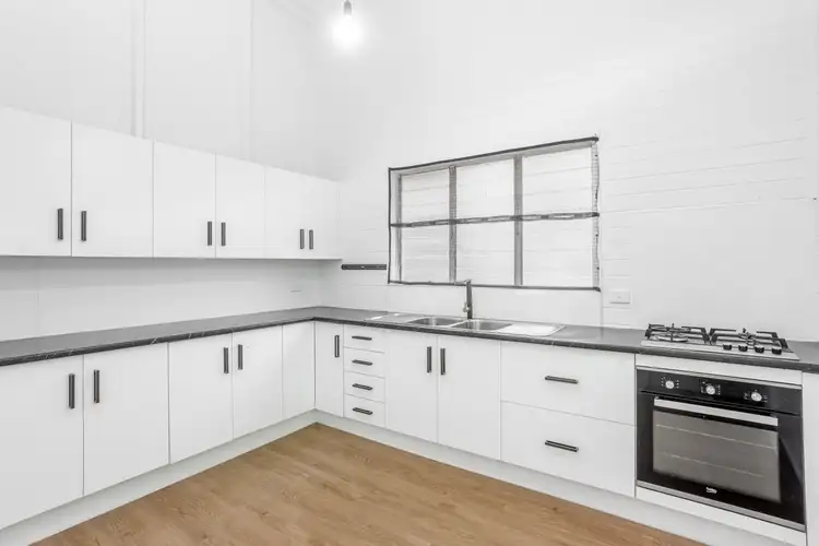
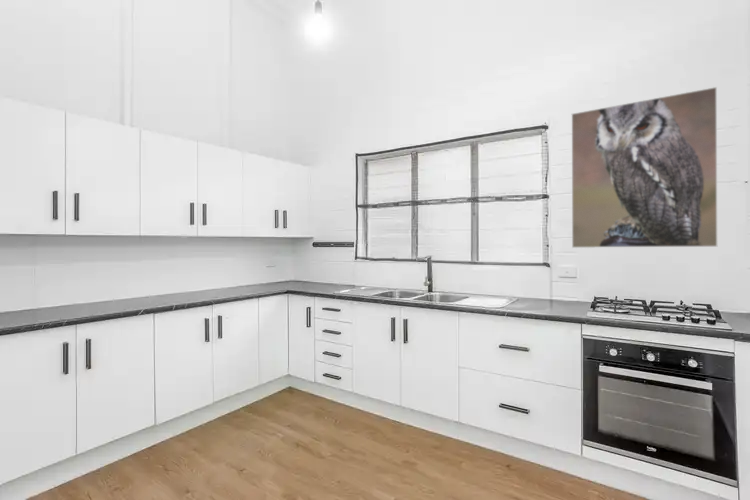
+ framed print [571,86,718,249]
